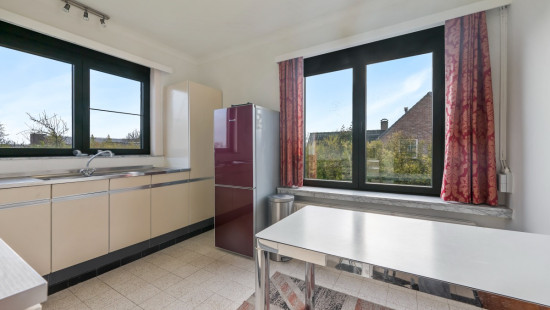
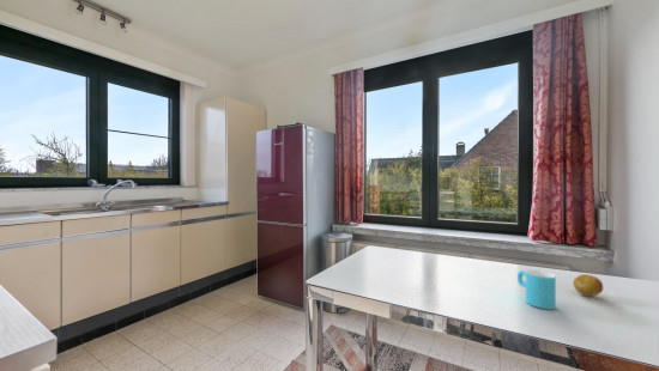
+ fruit [572,273,604,297]
+ cup [516,269,557,310]
